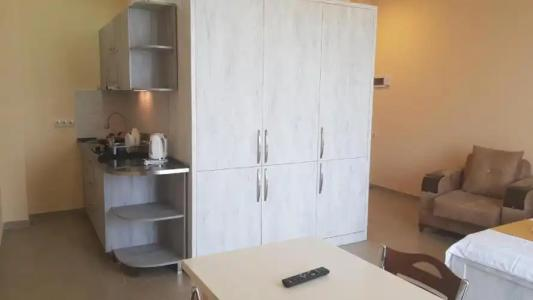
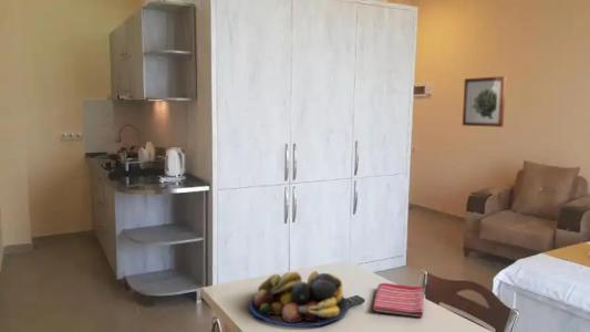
+ dish towel [372,282,425,318]
+ wall art [462,75,507,128]
+ fruit bowl [249,270,350,329]
